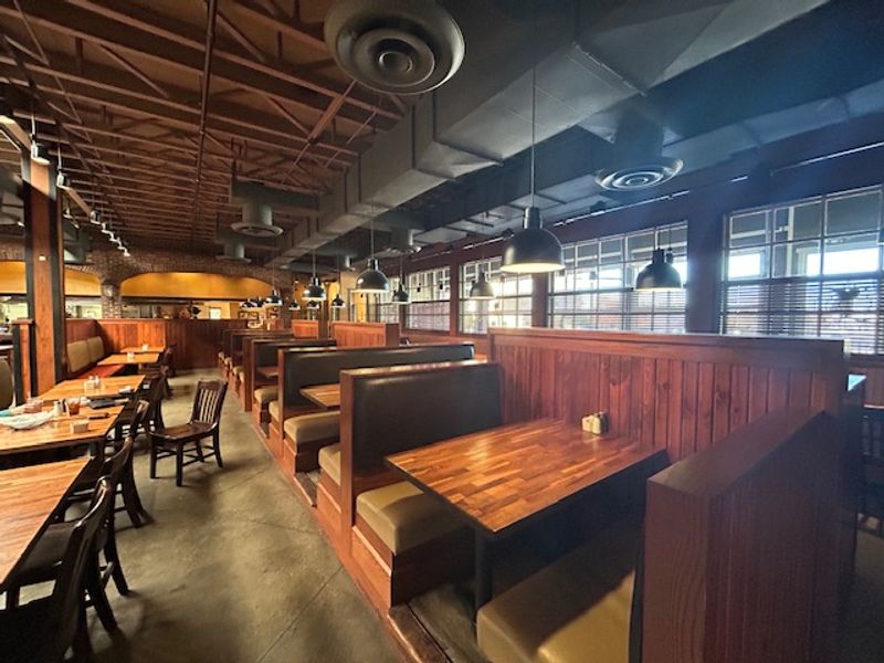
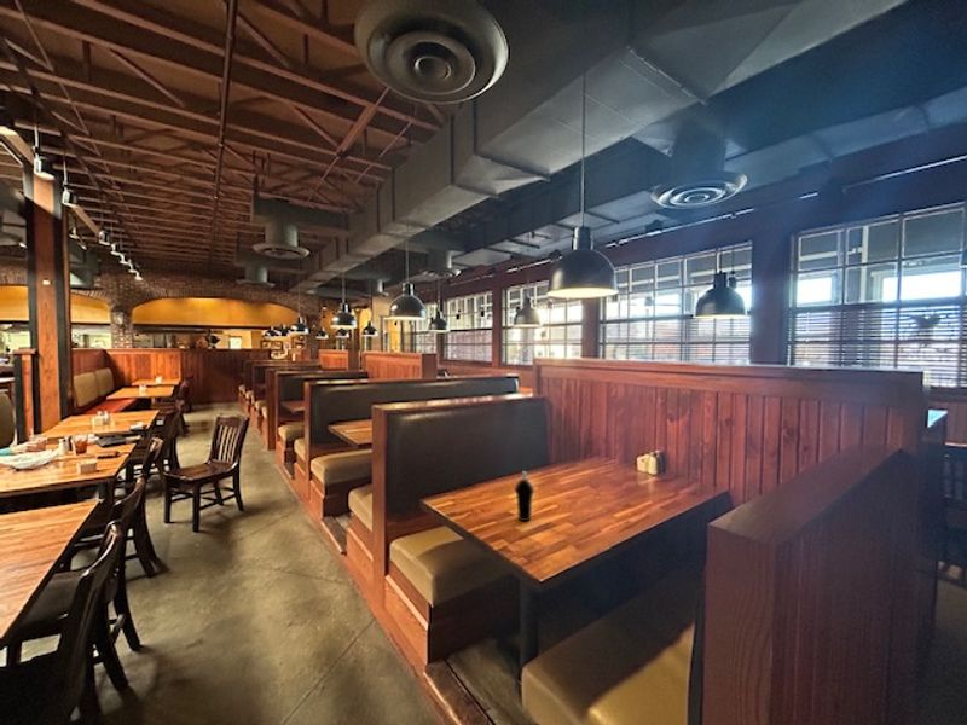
+ cup [513,470,535,522]
